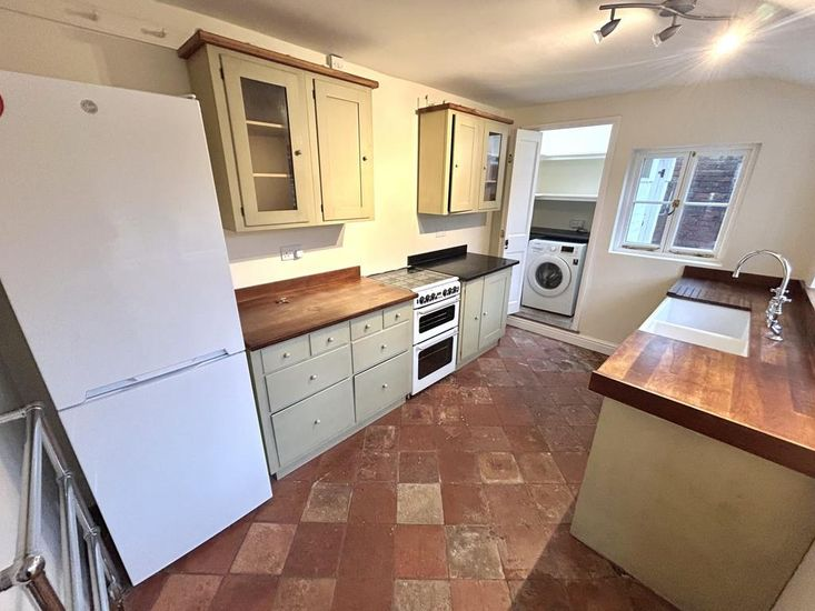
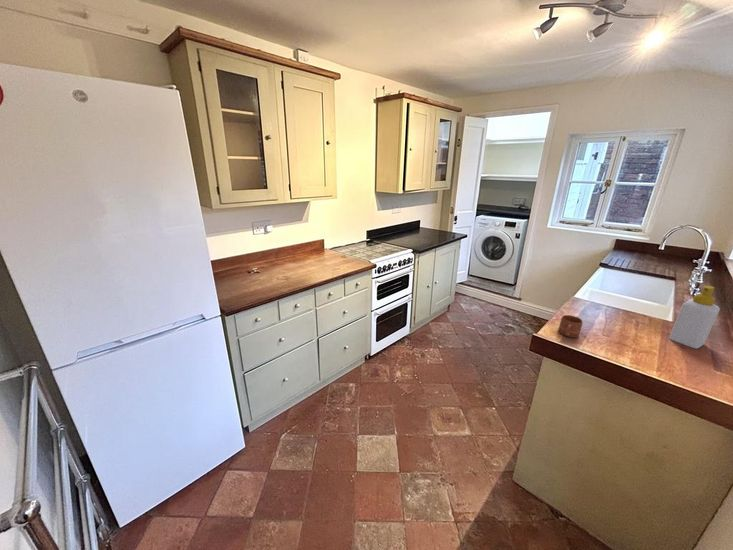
+ mug [558,314,583,339]
+ soap bottle [668,285,721,350]
